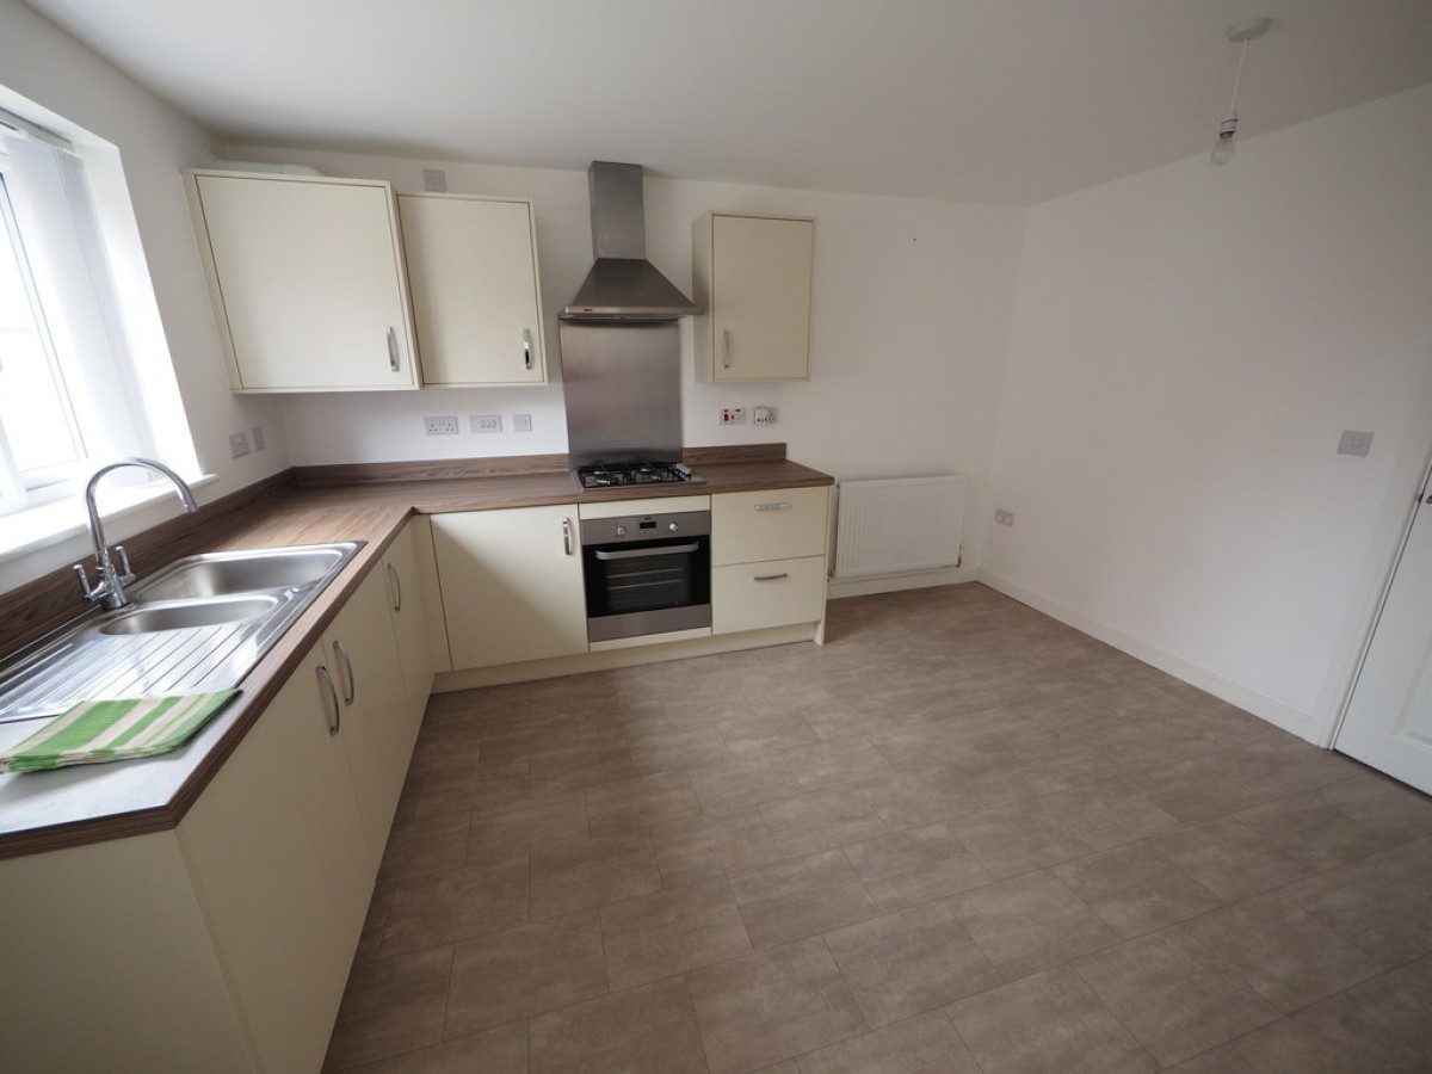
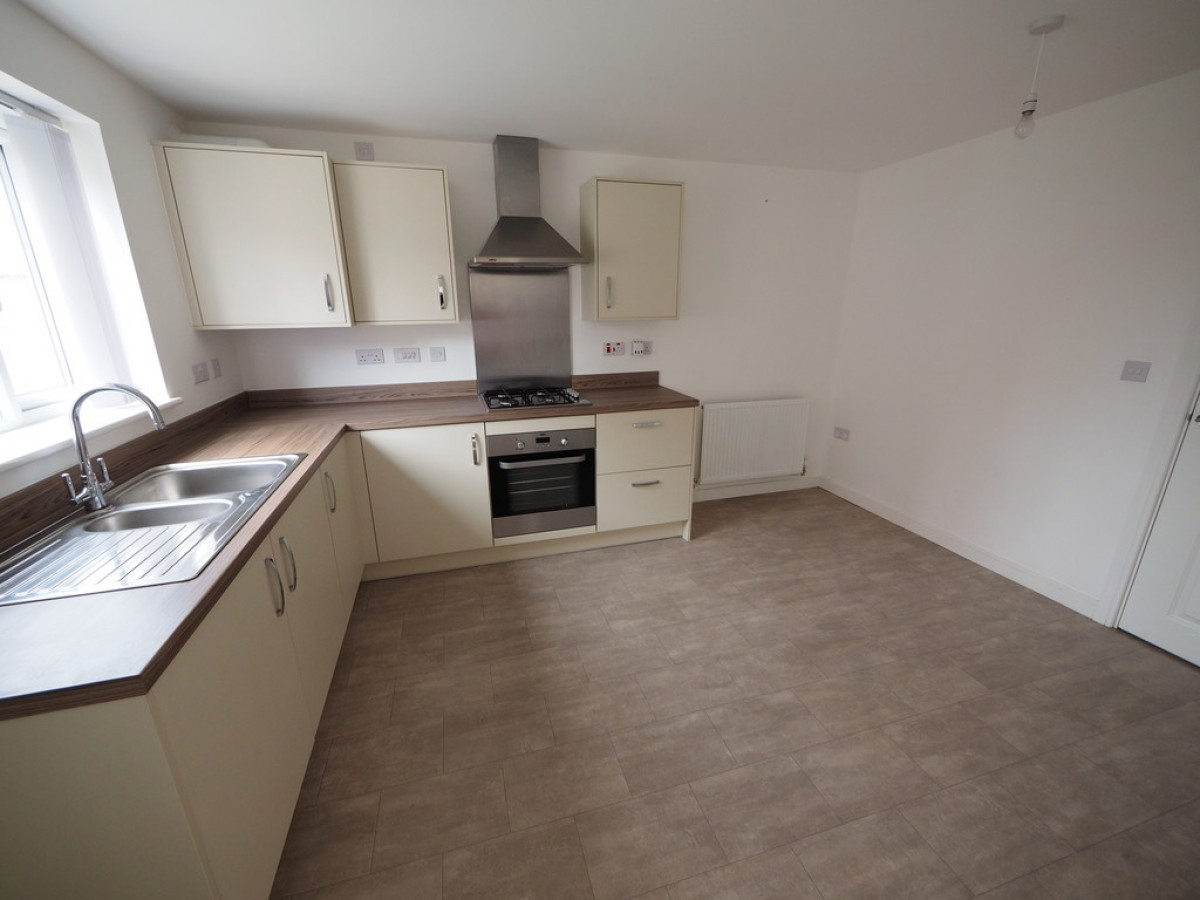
- dish towel [0,687,245,776]
